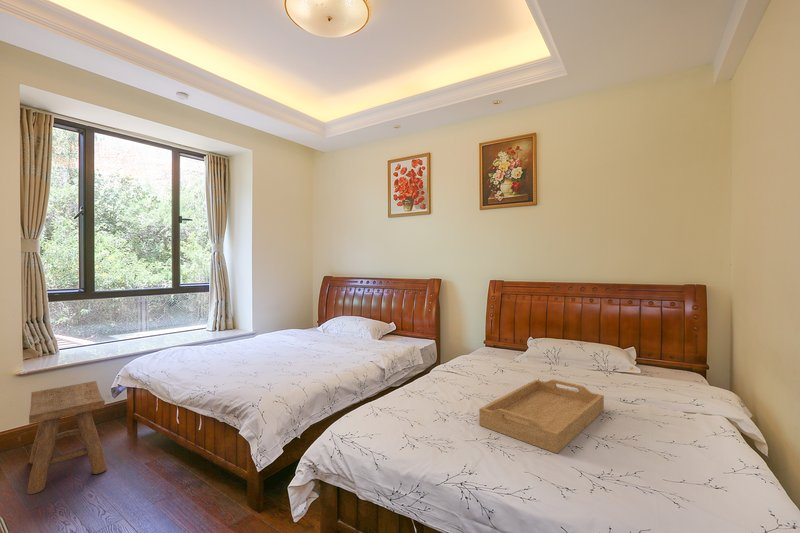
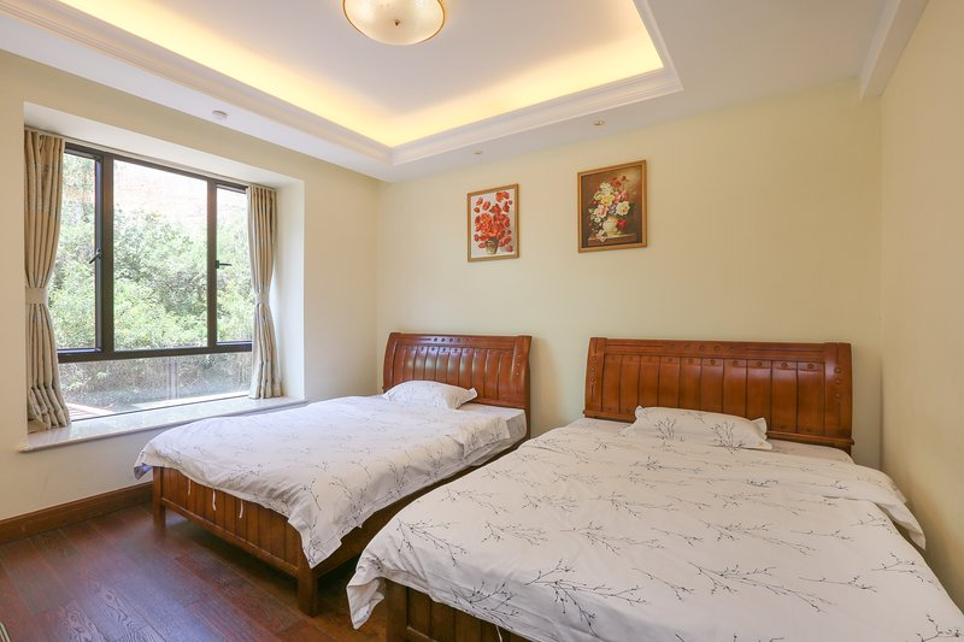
- serving tray [478,378,605,455]
- stool [26,380,108,495]
